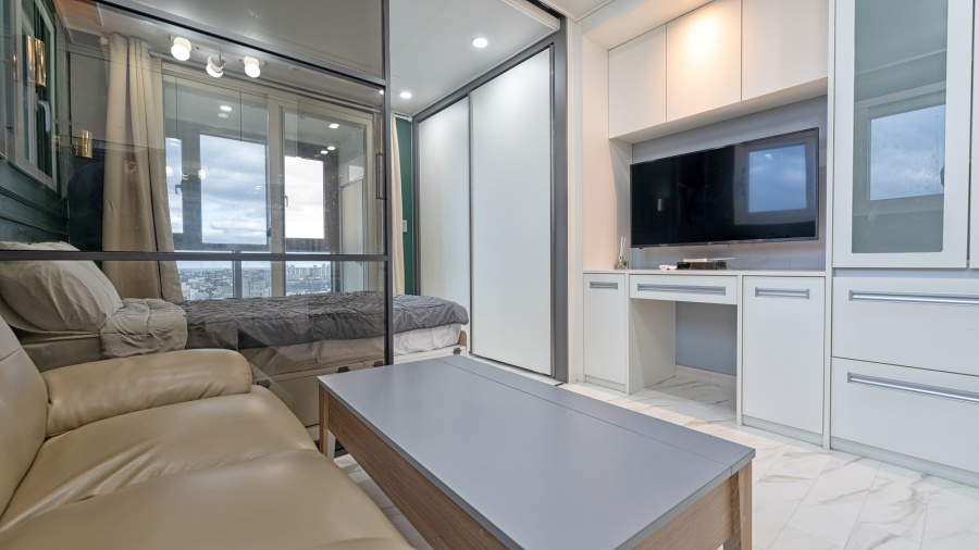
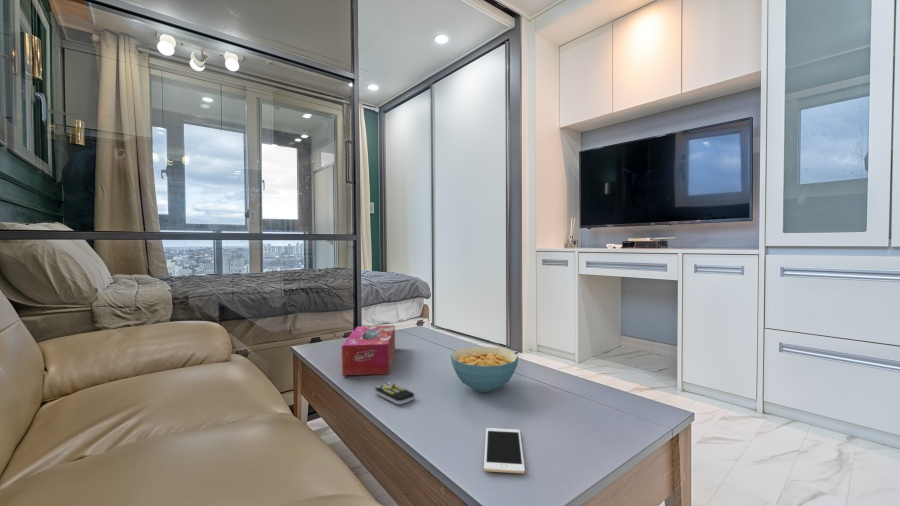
+ tissue box [341,325,396,376]
+ cereal bowl [450,346,519,393]
+ remote control [374,382,416,406]
+ cell phone [483,427,526,474]
